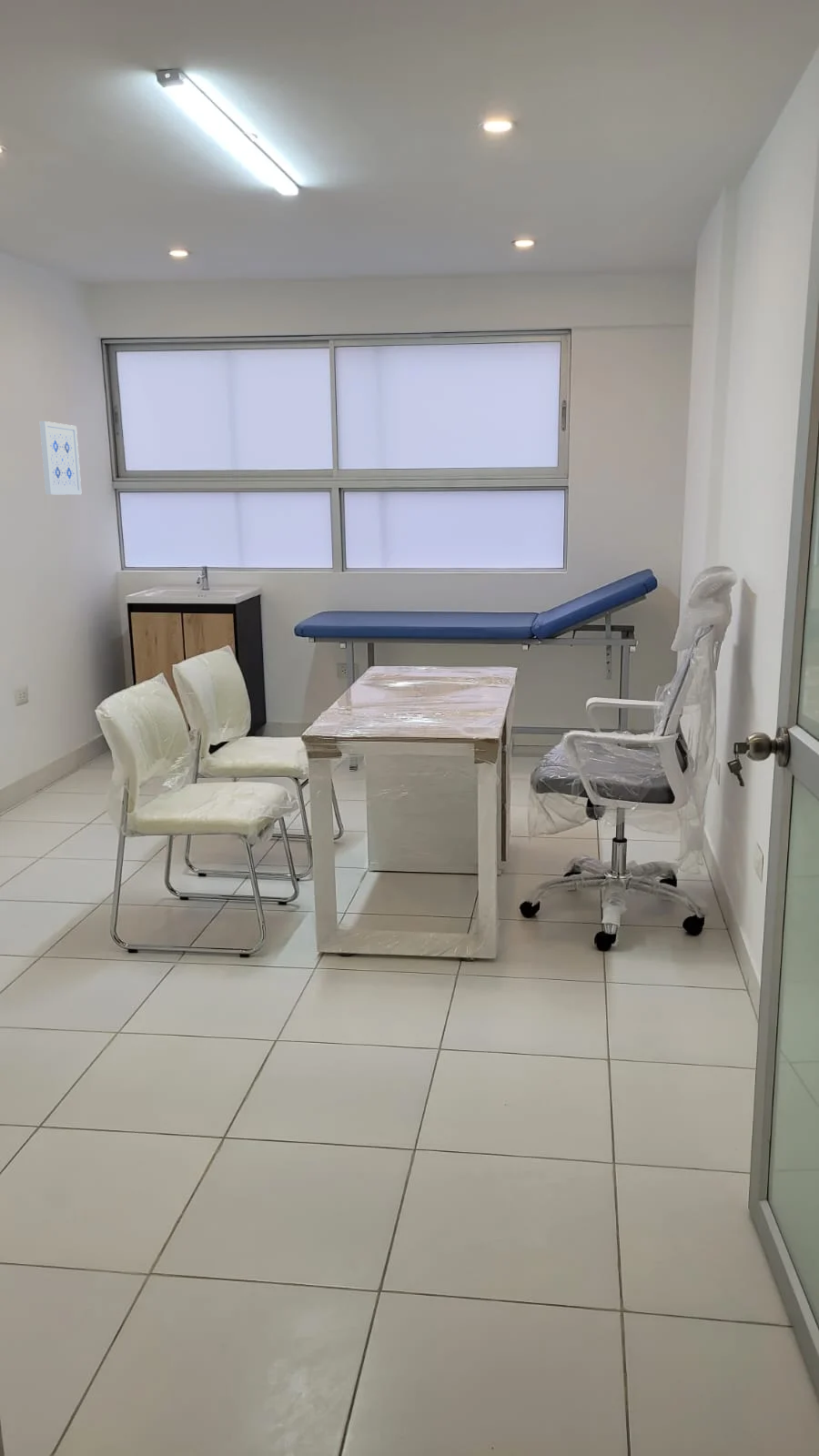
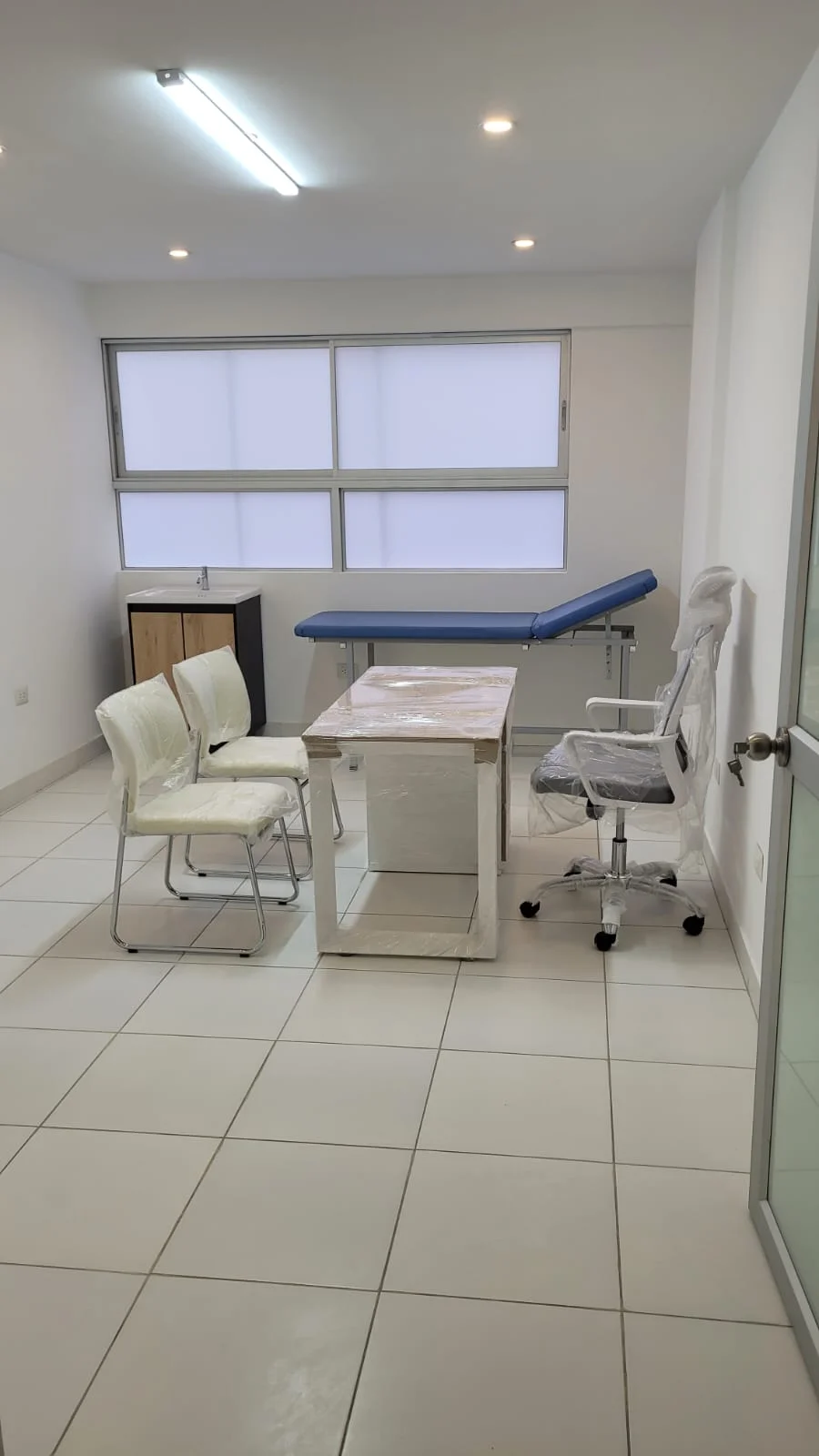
- wall art [39,420,83,496]
